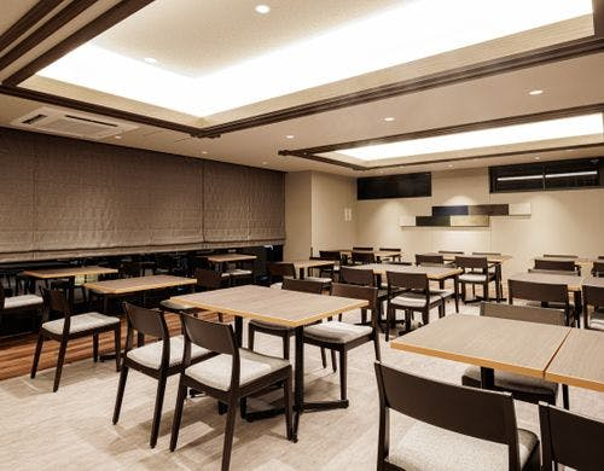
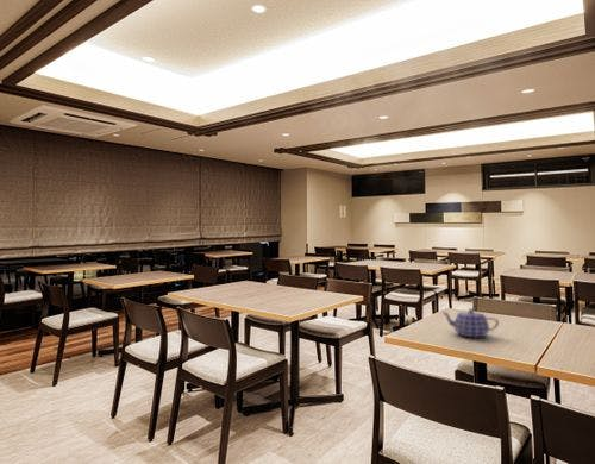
+ teapot [440,307,500,338]
